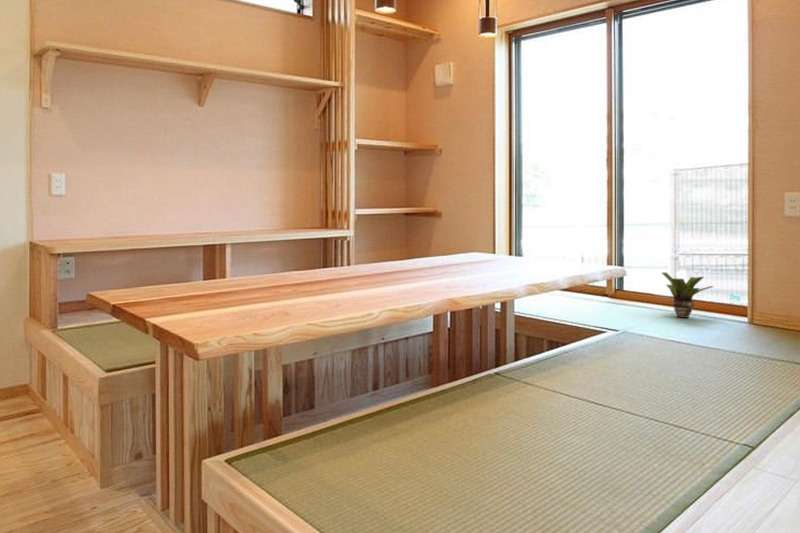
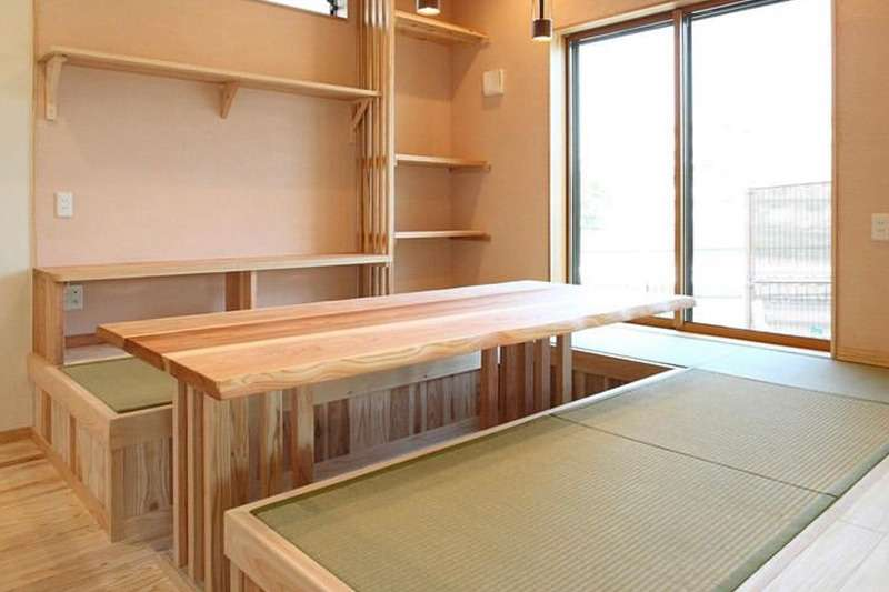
- potted plant [661,271,715,319]
